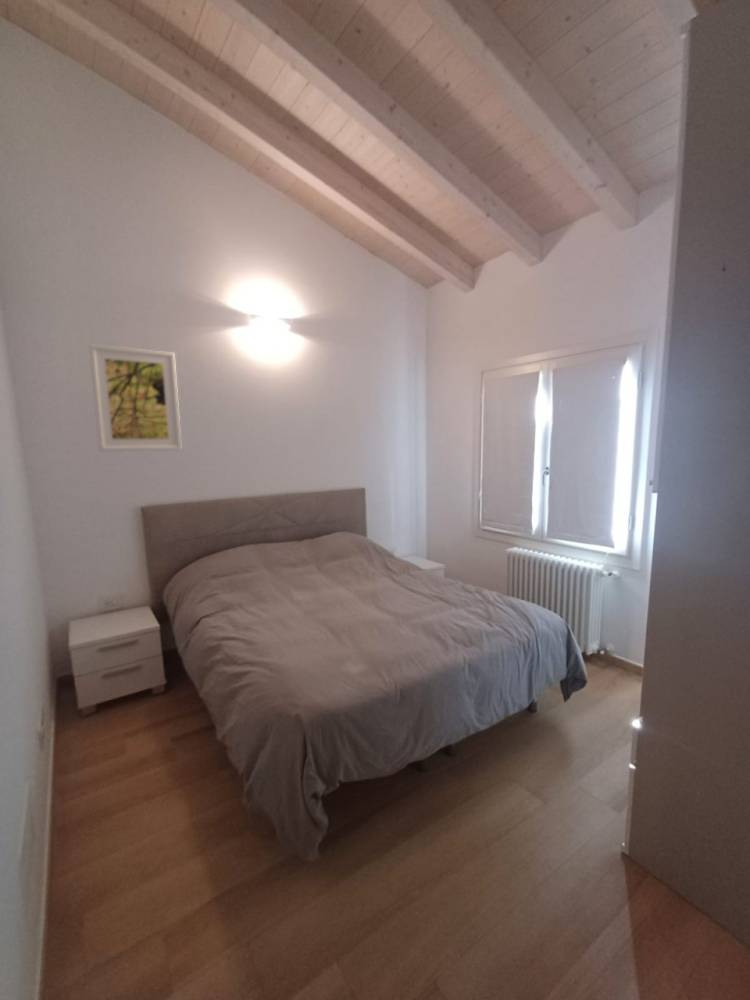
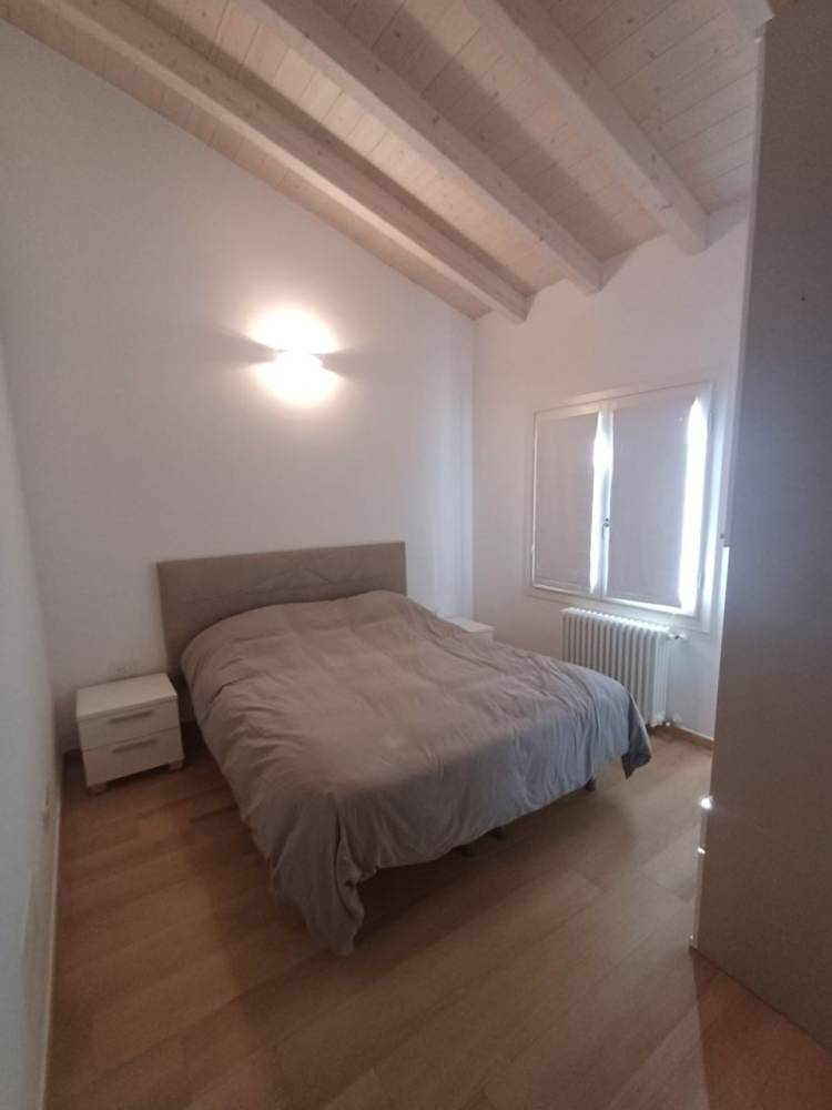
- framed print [88,343,183,453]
